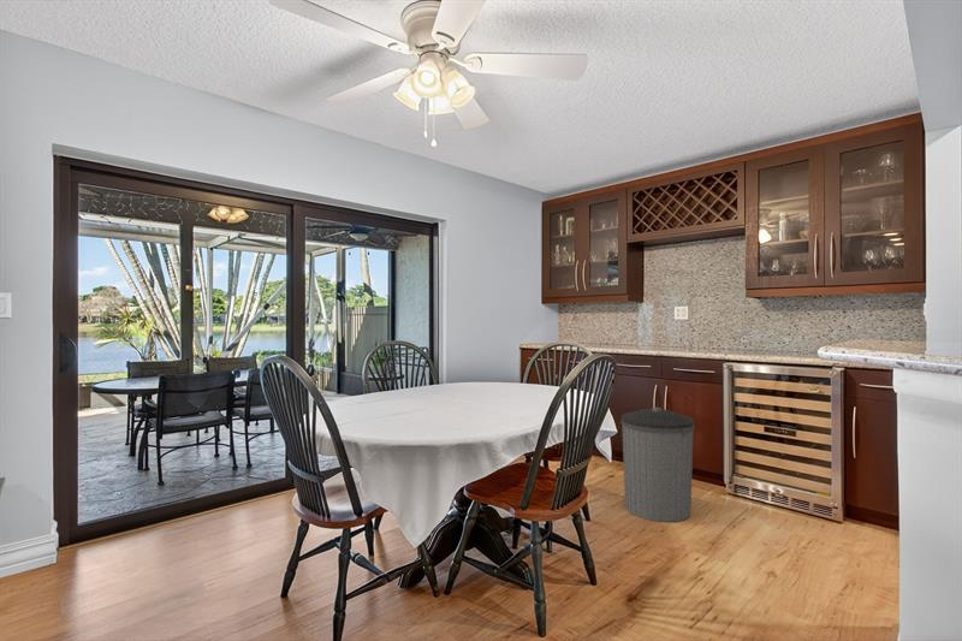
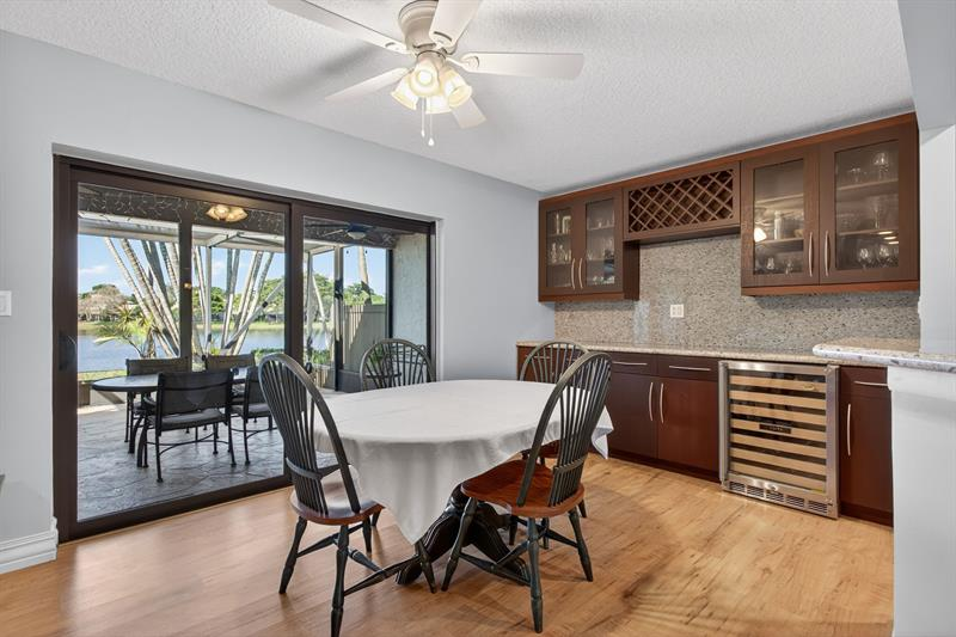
- trash can [619,406,696,523]
